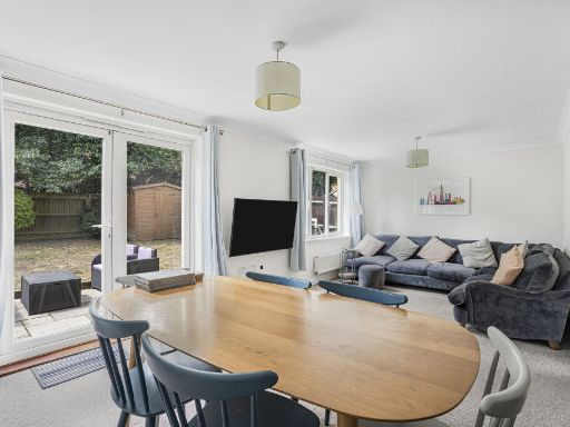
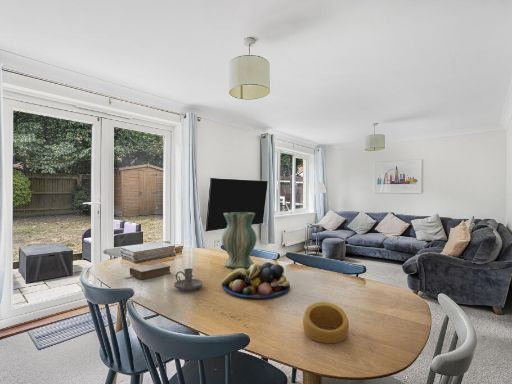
+ candle holder [173,267,204,291]
+ vase [221,211,258,269]
+ fruit bowl [221,261,291,299]
+ ring [302,301,350,344]
+ book [125,261,172,280]
